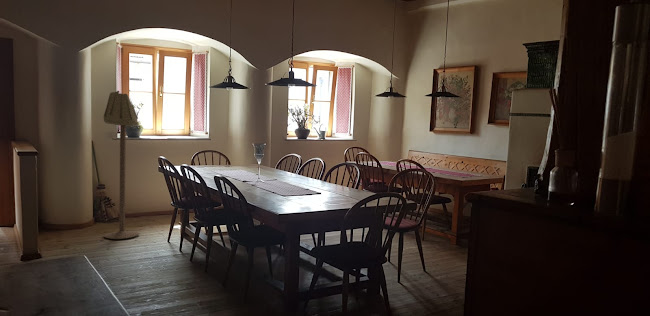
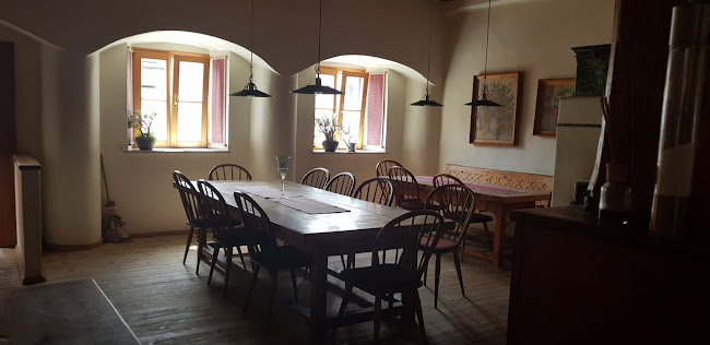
- floor lamp [103,90,141,240]
